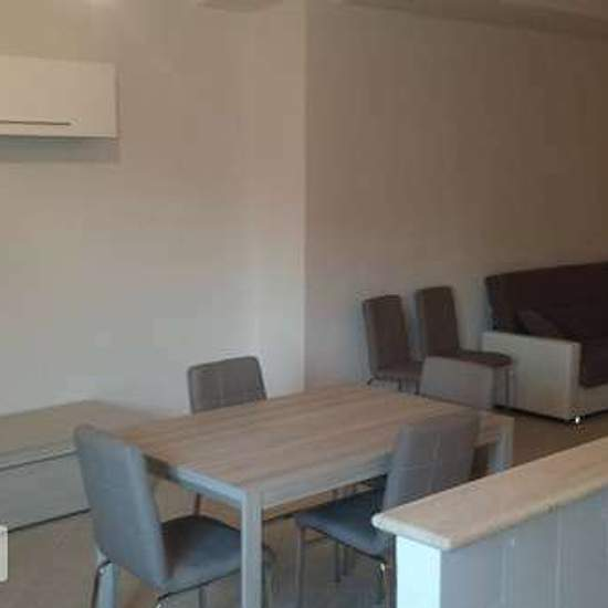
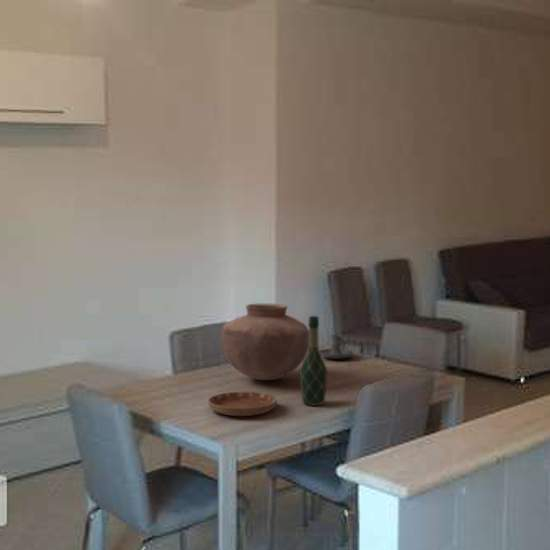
+ wine bottle [298,315,329,406]
+ candle holder [319,334,354,360]
+ vase [219,303,309,381]
+ saucer [207,391,278,417]
